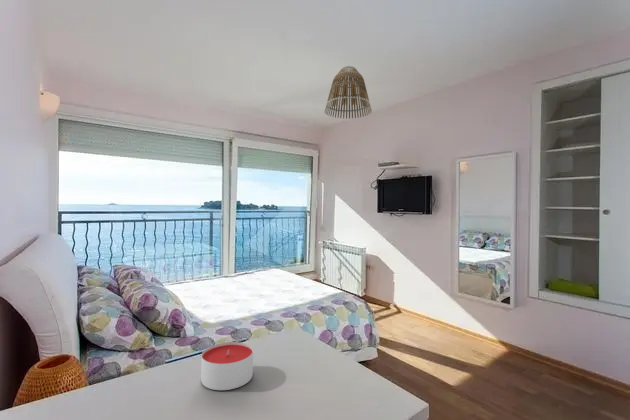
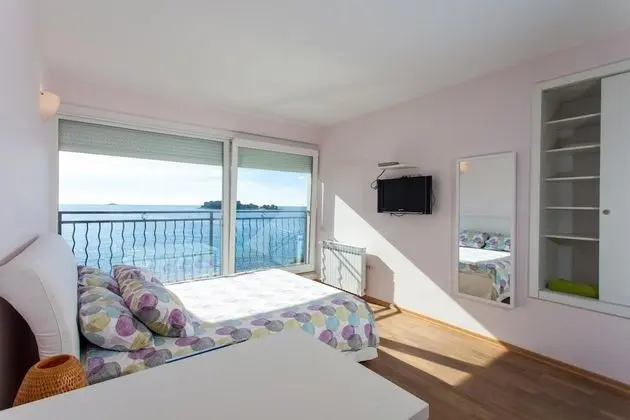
- lamp shade [324,65,373,120]
- candle [200,341,254,391]
